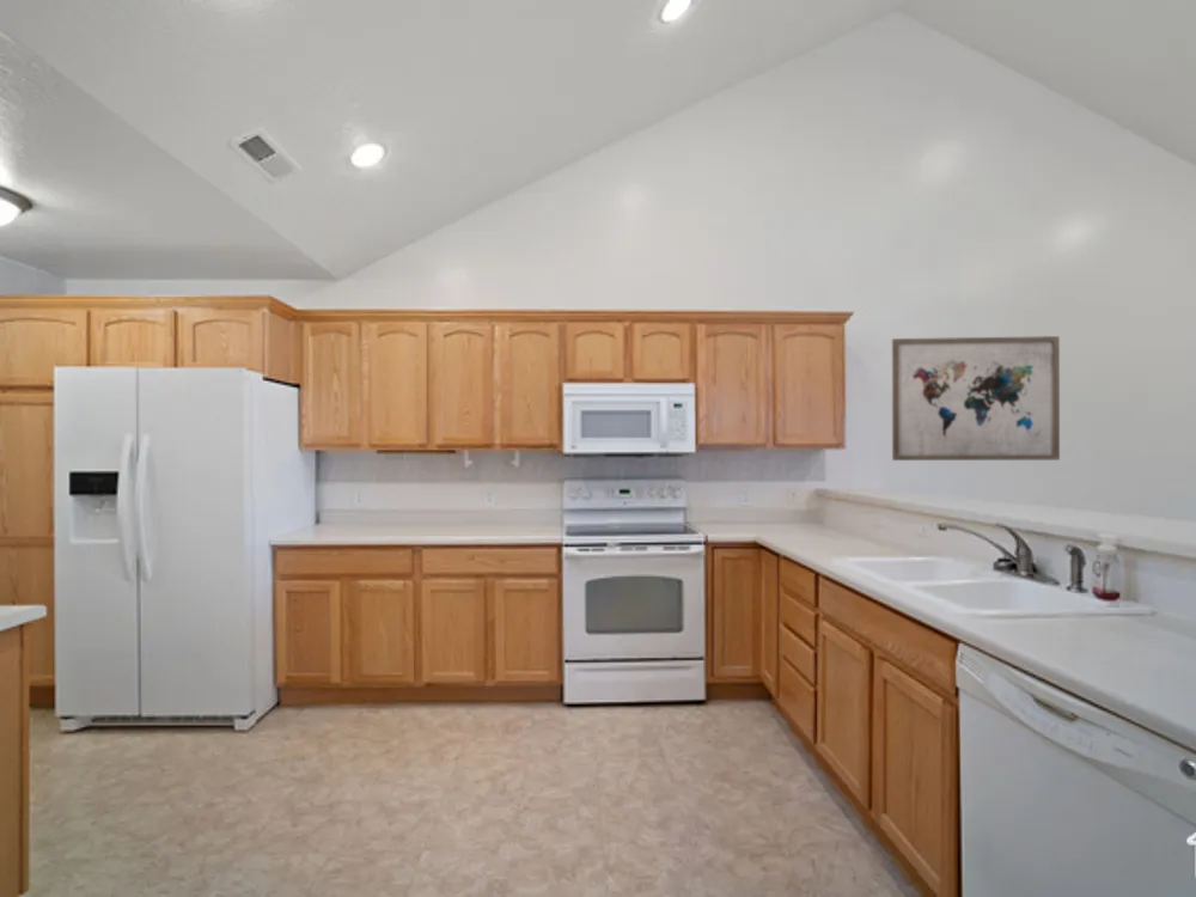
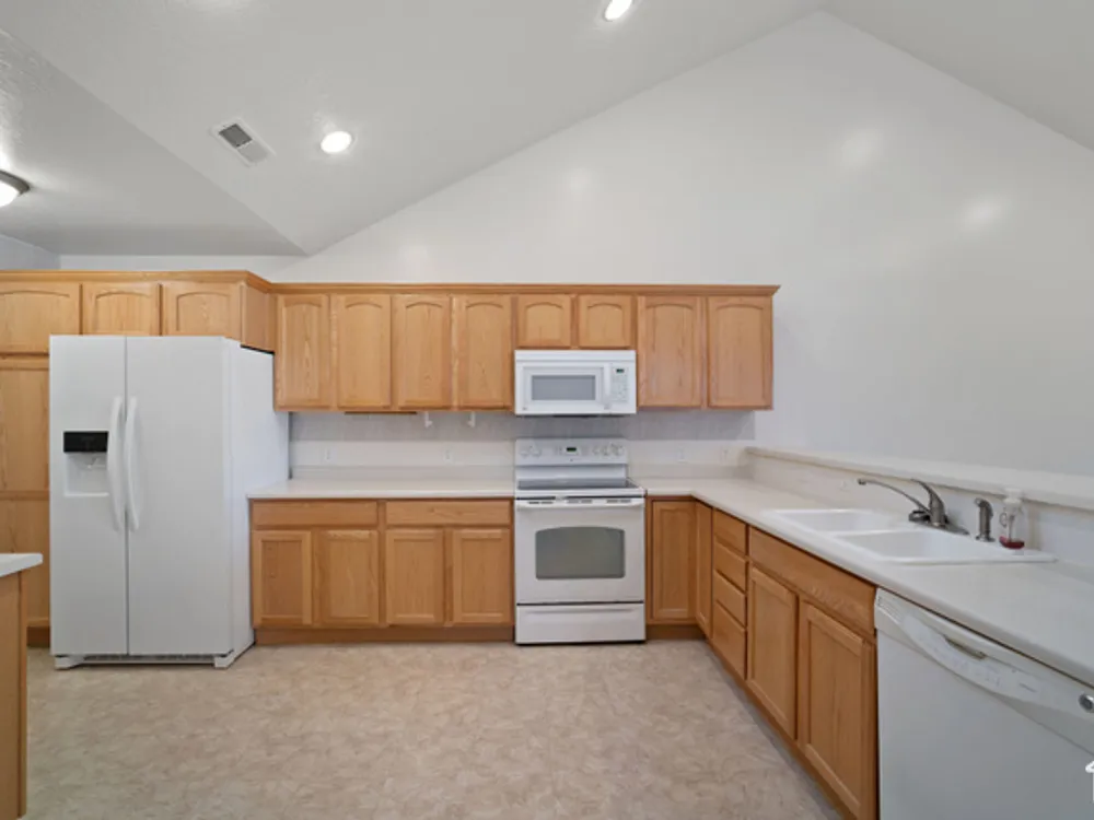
- wall art [891,335,1061,462]
